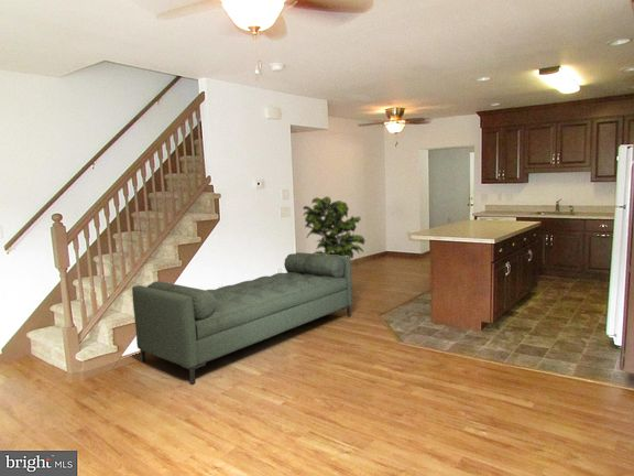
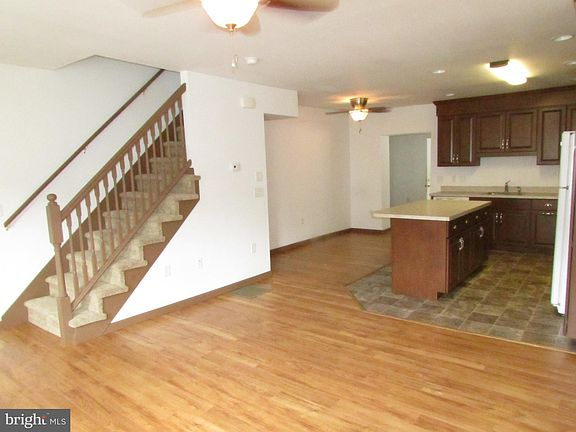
- indoor plant [302,195,365,259]
- sofa [131,251,353,385]
